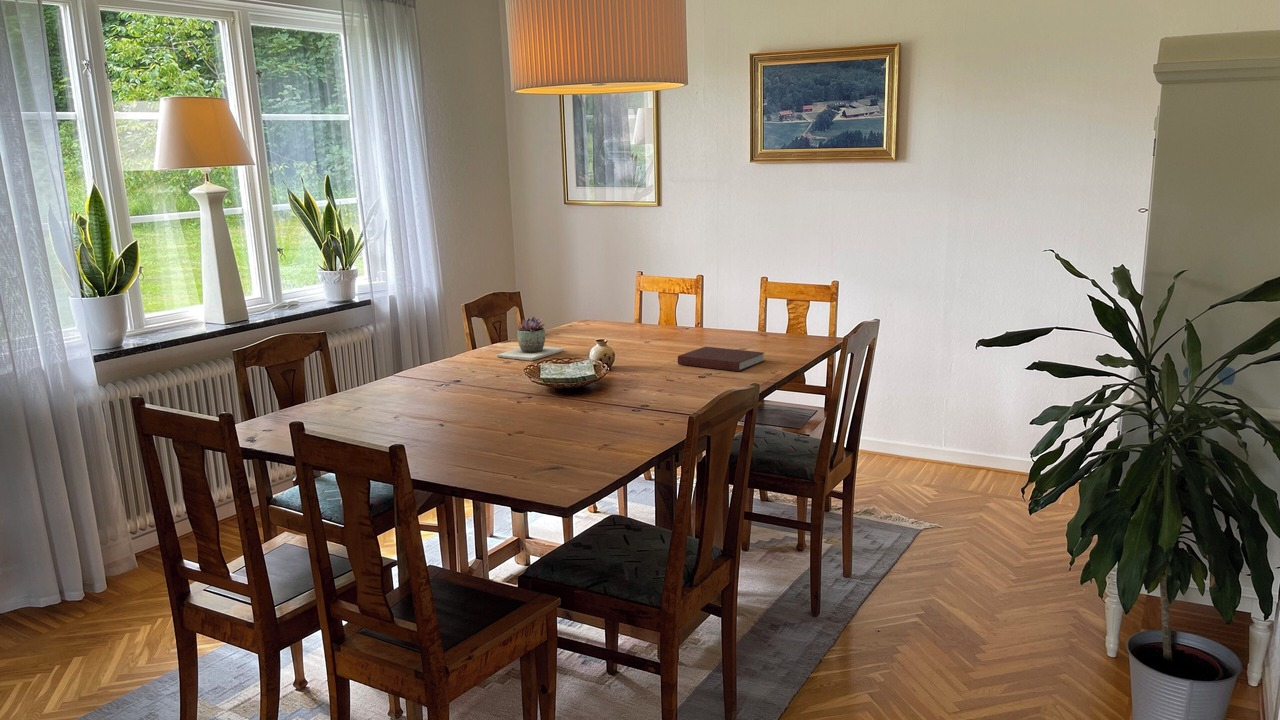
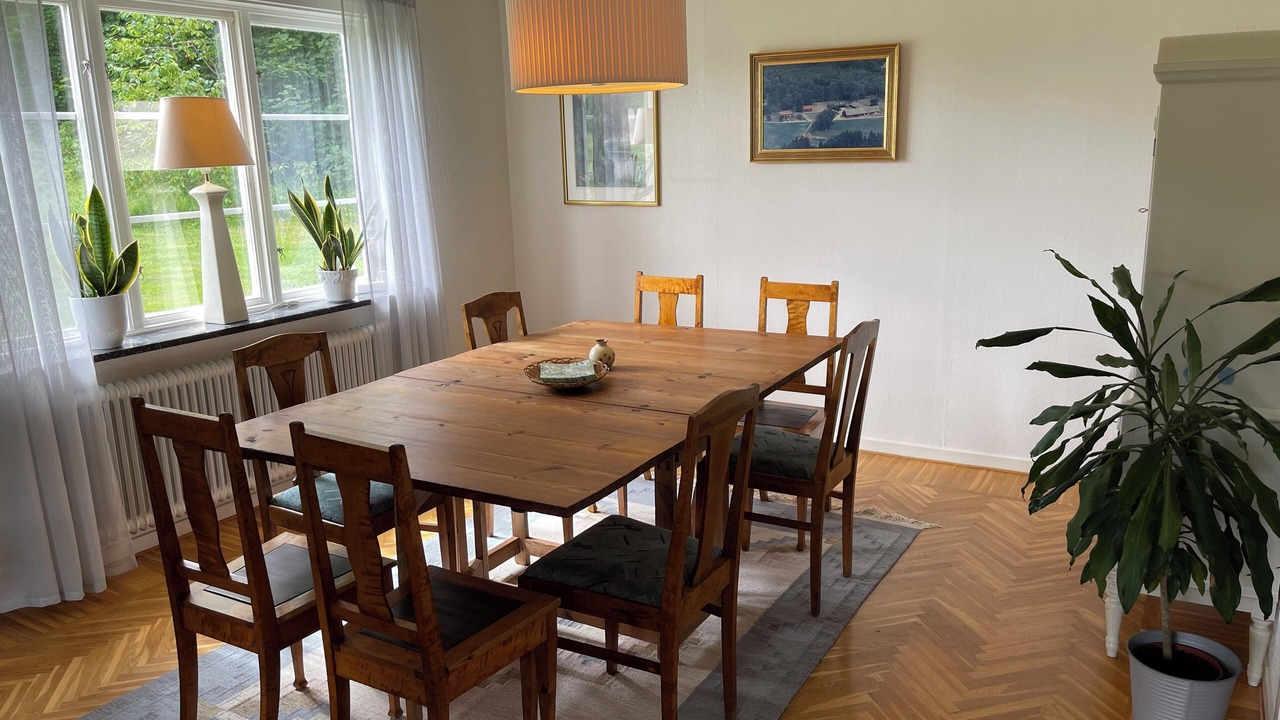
- notebook [677,346,766,372]
- succulent plant [495,316,565,362]
